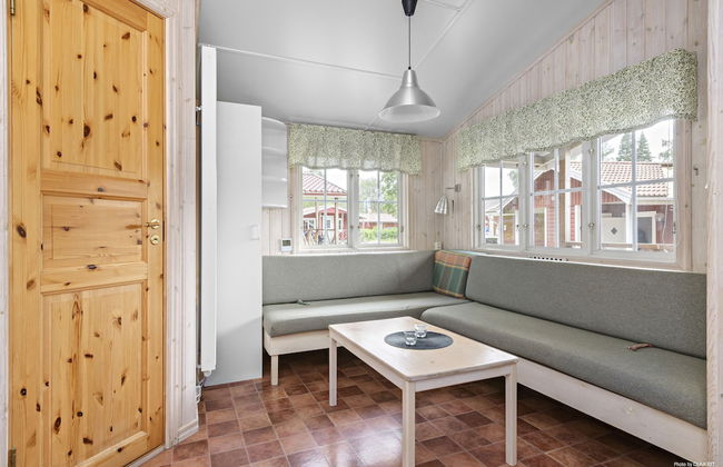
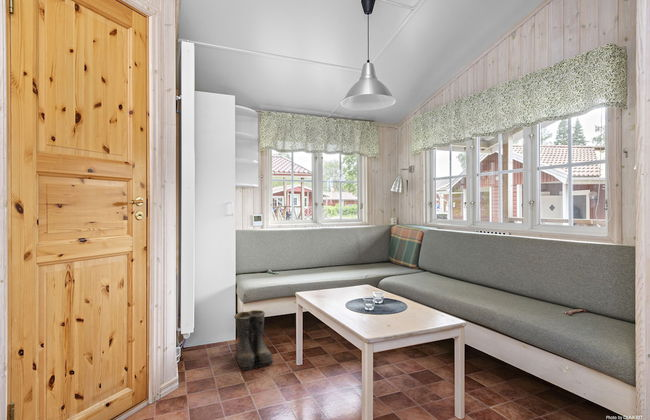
+ boots [233,309,275,371]
